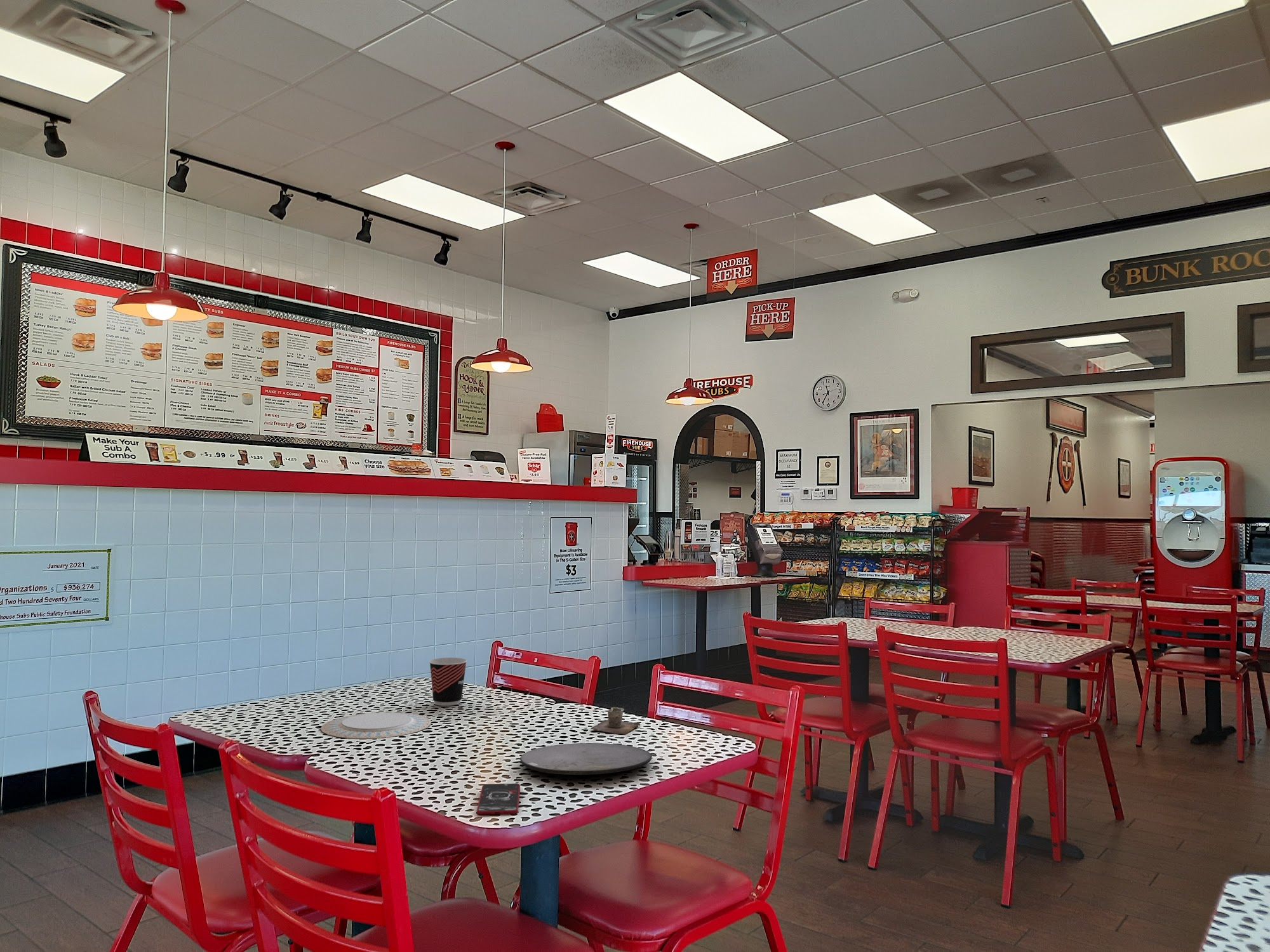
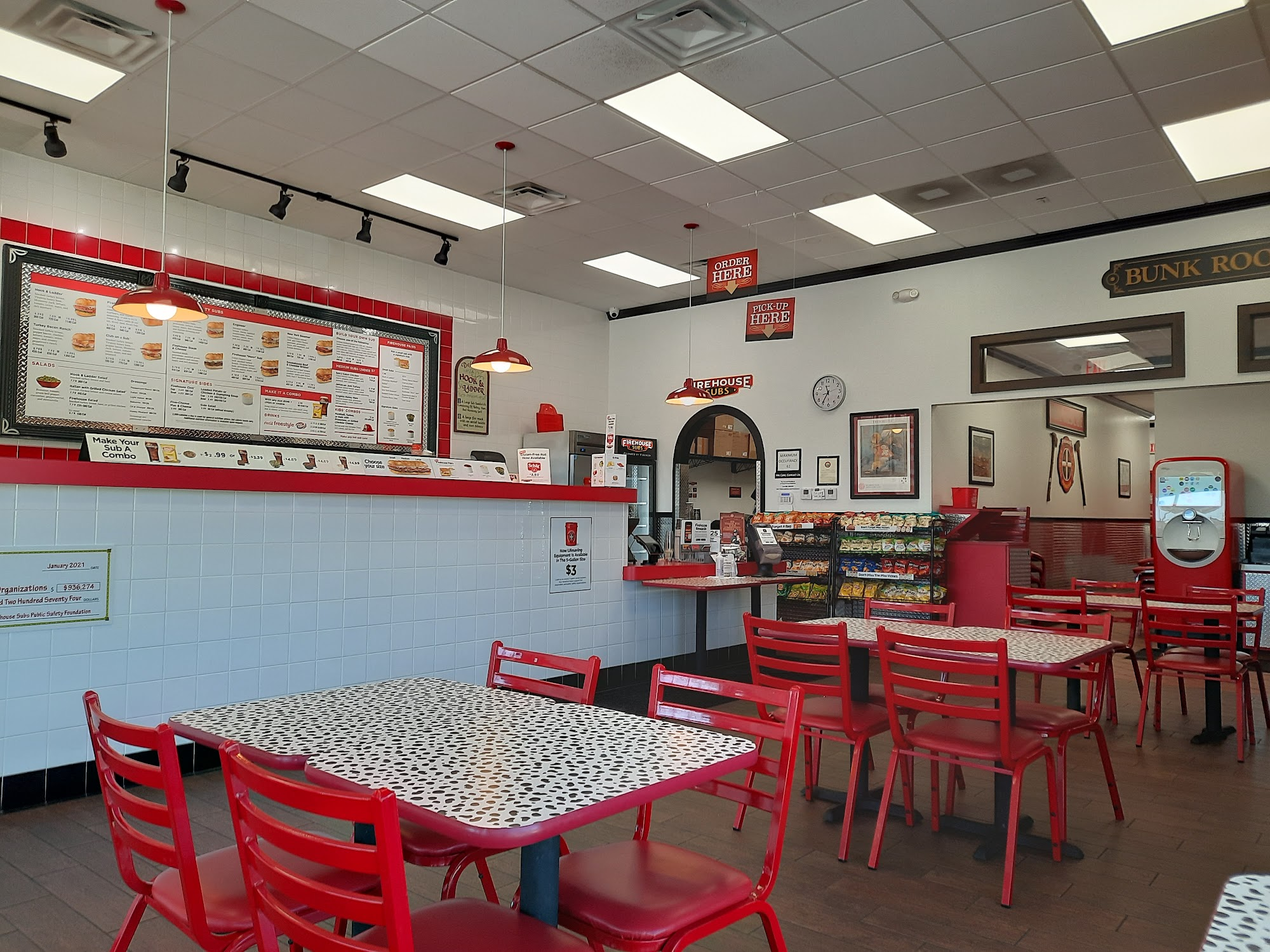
- smartphone [476,783,521,815]
- cup [429,657,468,706]
- plate [519,743,653,776]
- cup [590,707,641,735]
- chinaware [320,711,432,739]
